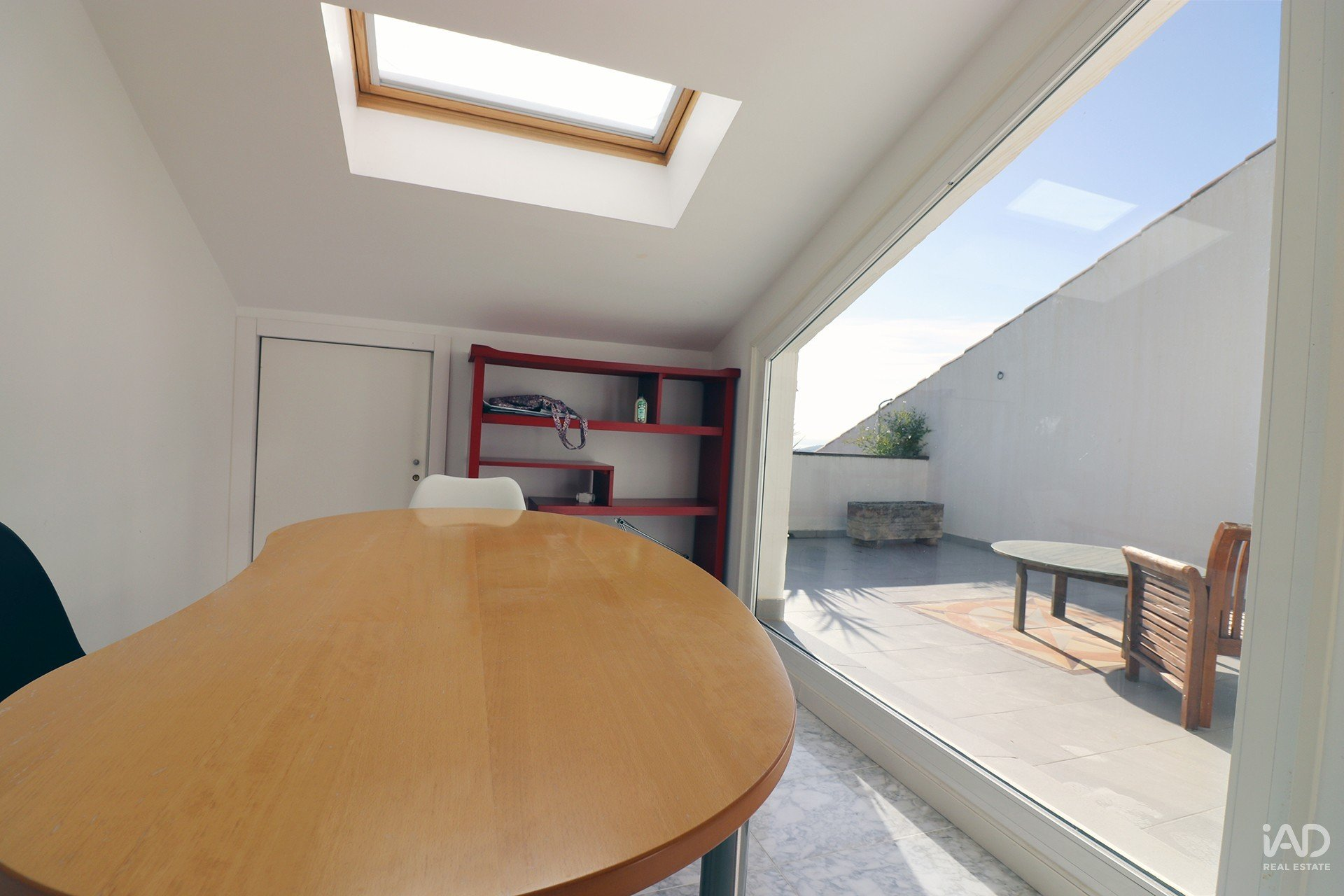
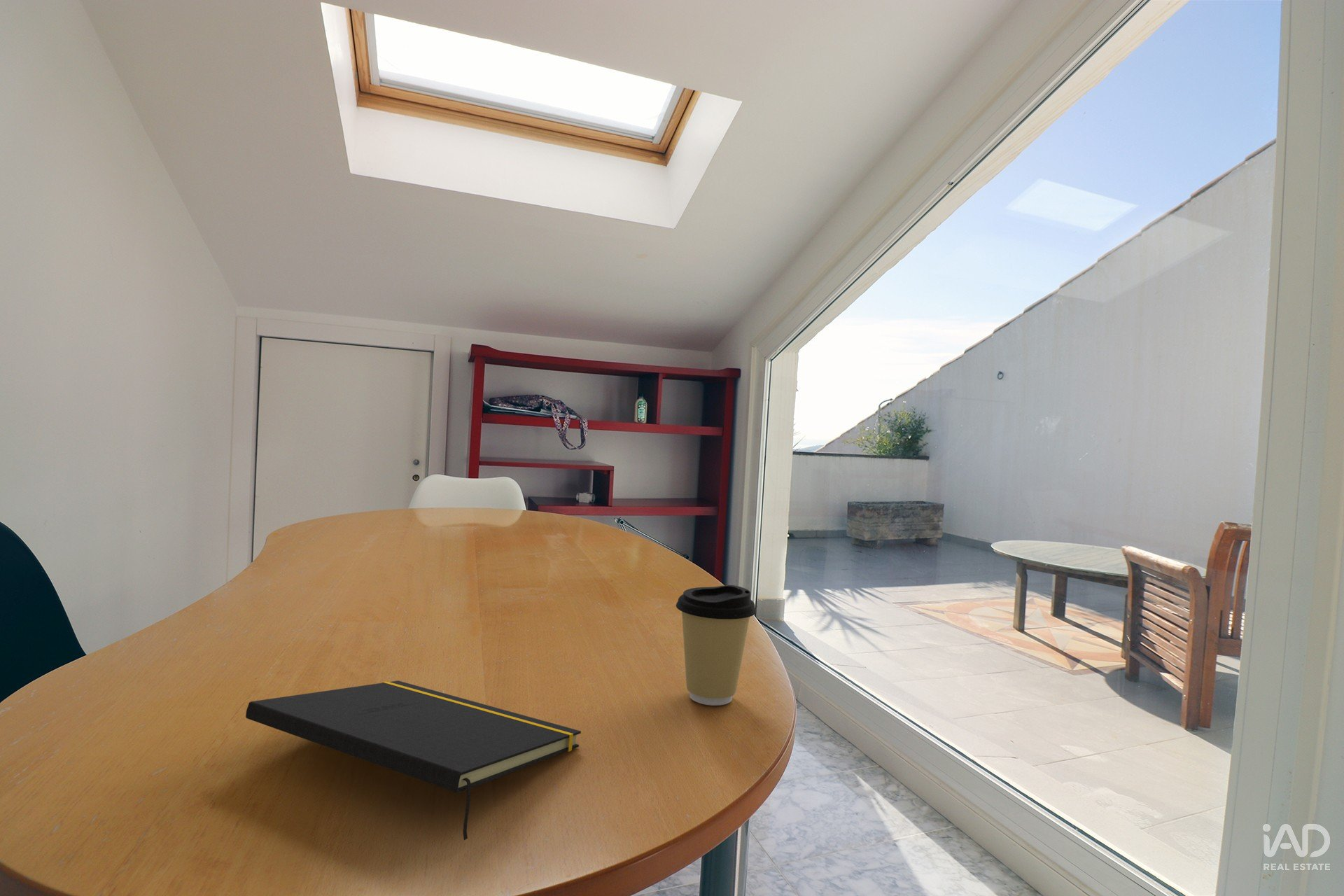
+ notepad [245,680,582,841]
+ coffee cup [675,584,757,706]
